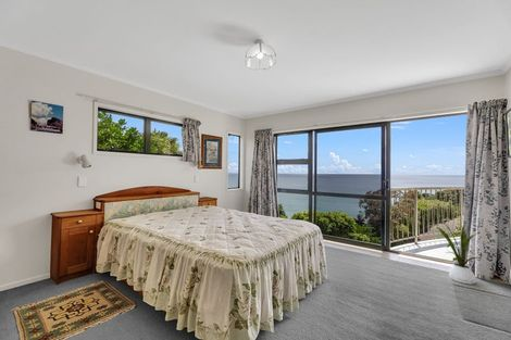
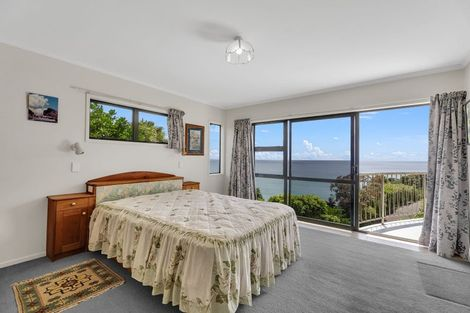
- house plant [435,218,479,285]
